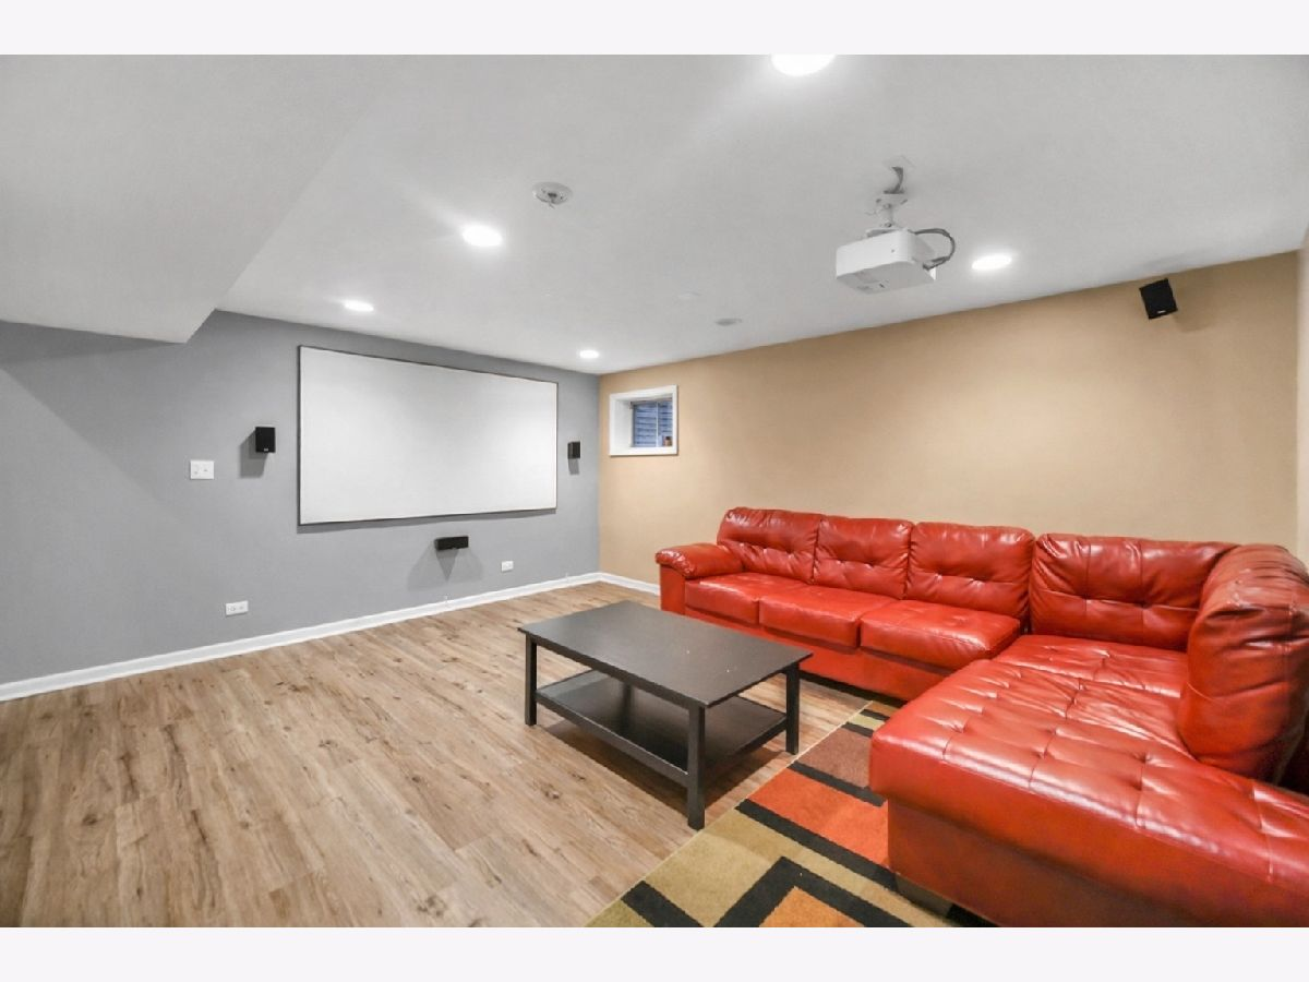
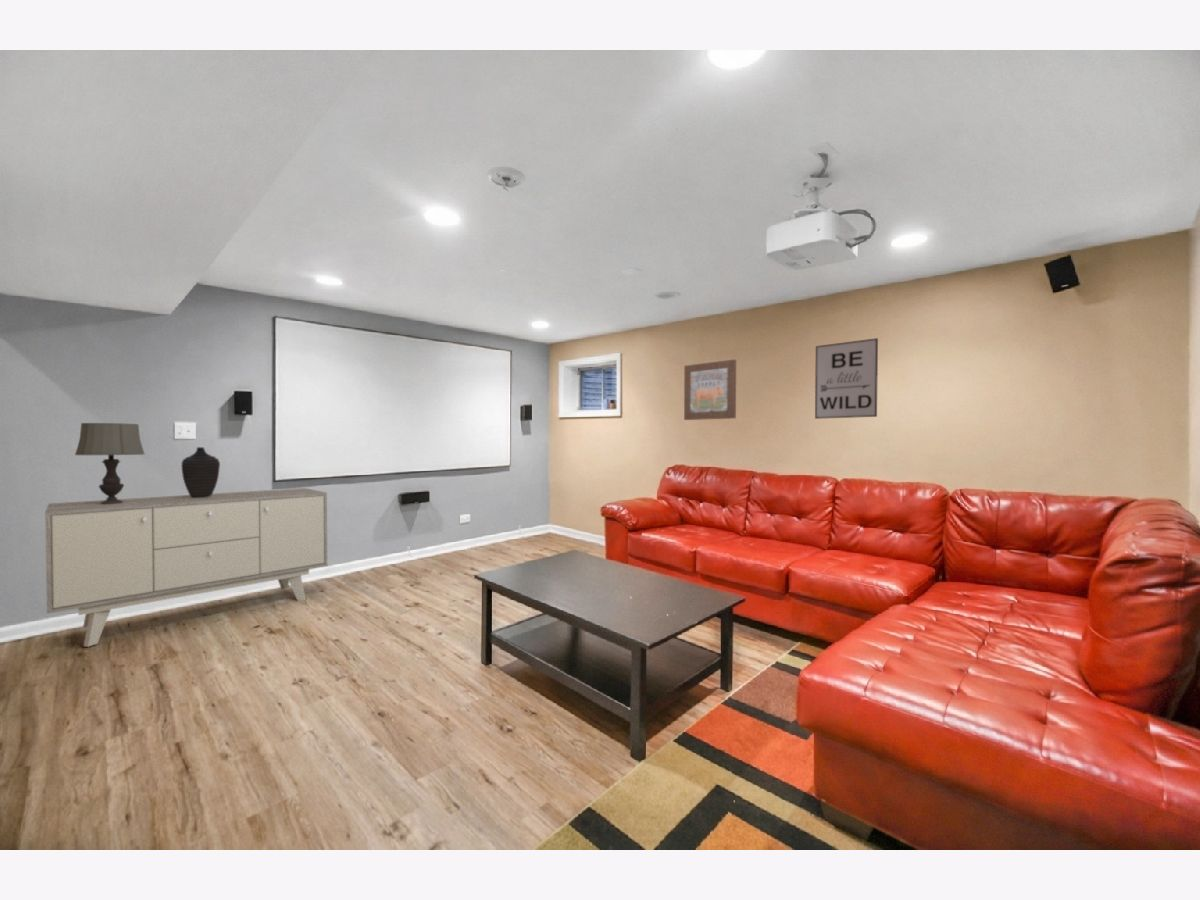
+ decorative vase [180,446,221,498]
+ sideboard [44,487,329,648]
+ table lamp [74,422,145,504]
+ wall art [683,359,737,421]
+ wall art [814,337,879,420]
